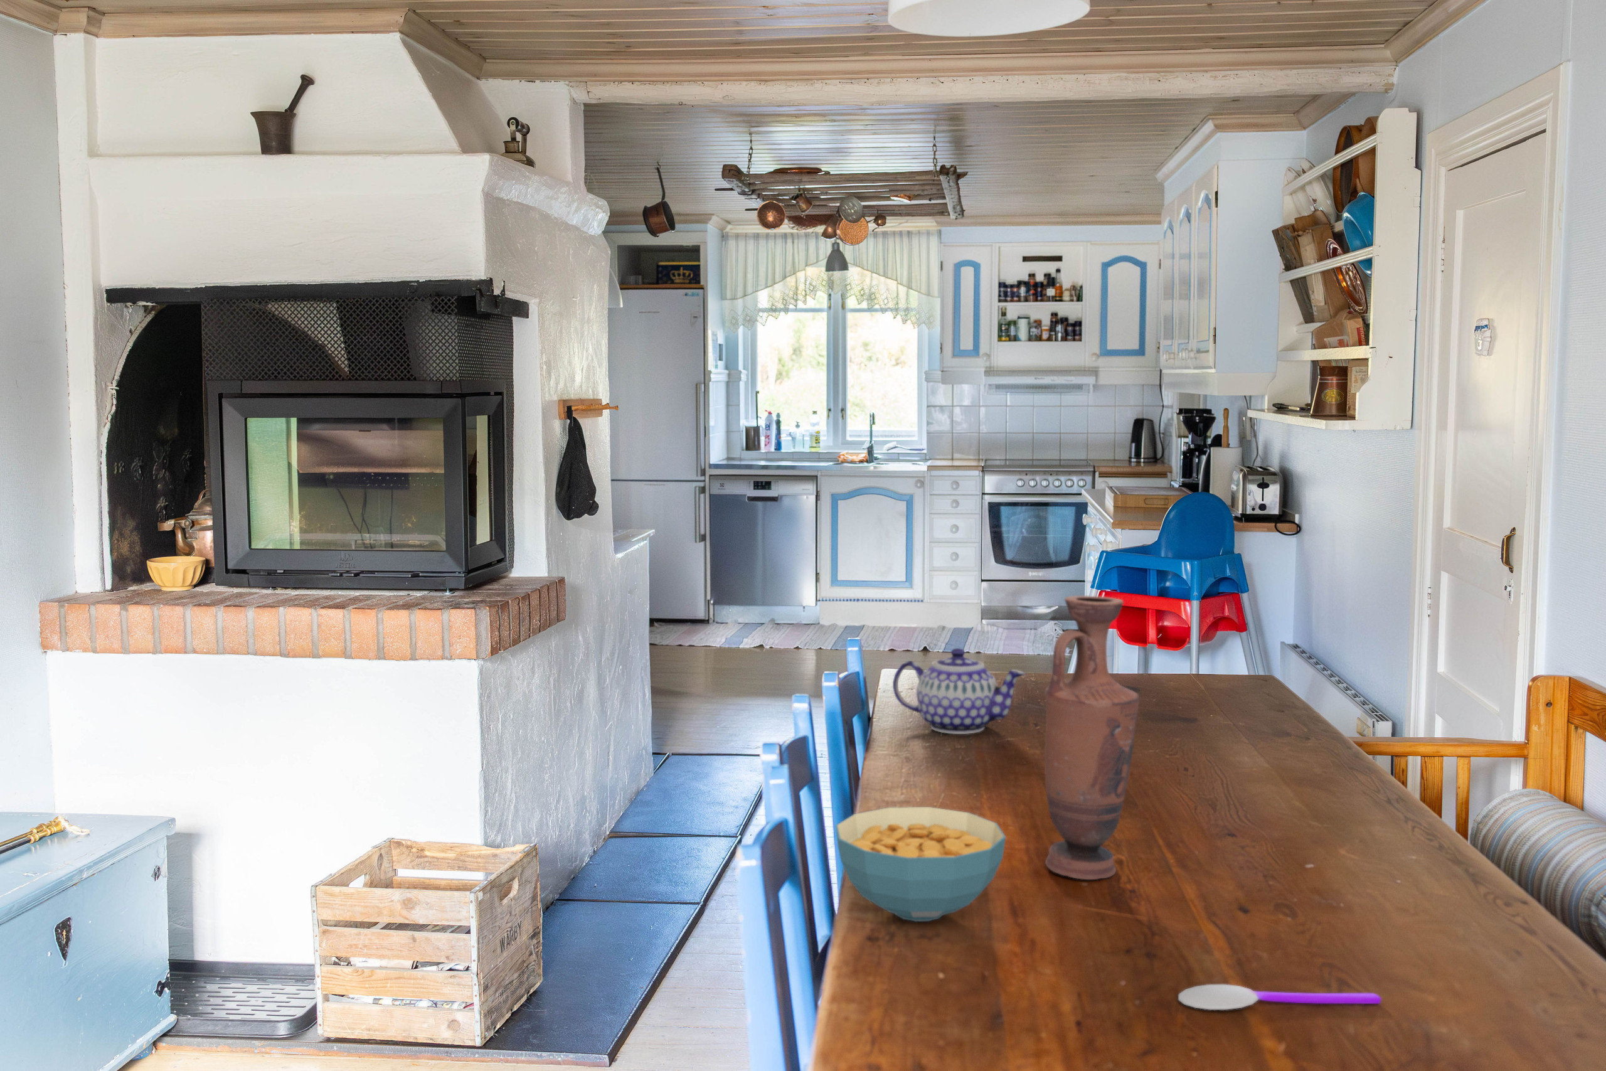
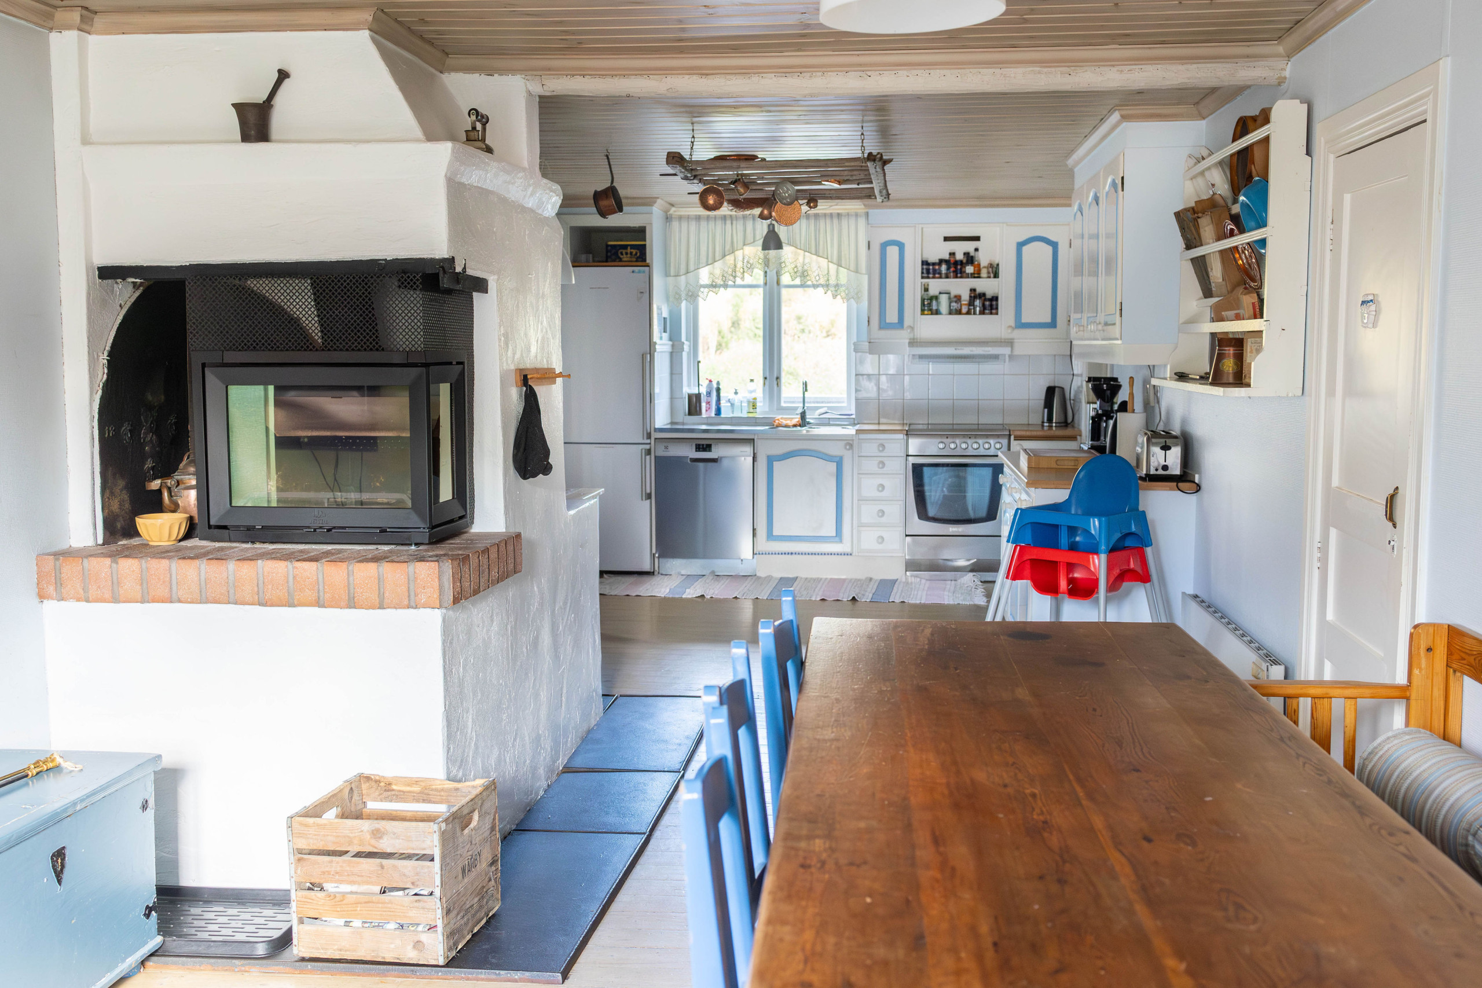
- teapot [893,648,1026,735]
- spoon [1177,984,1383,1010]
- vase [1044,595,1140,880]
- cereal bowl [835,806,1006,923]
